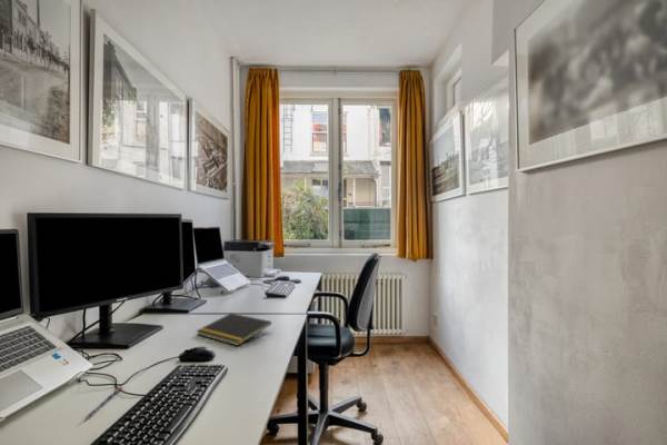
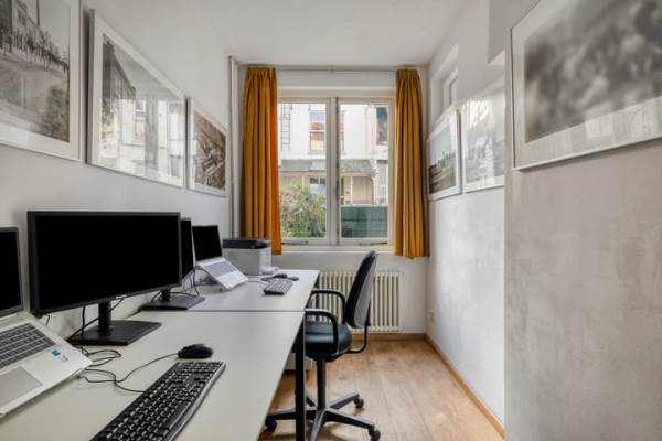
- pen [84,386,123,419]
- notepad [196,313,272,347]
